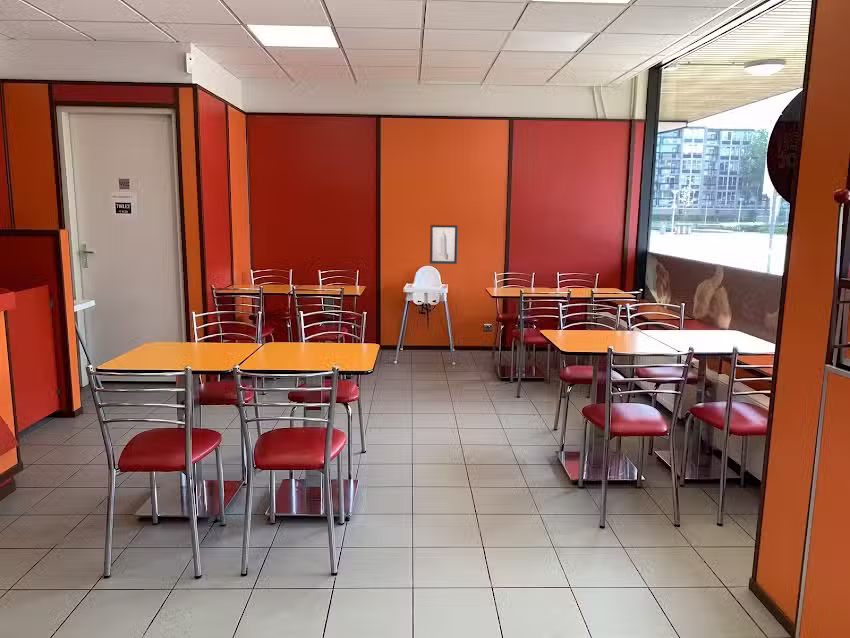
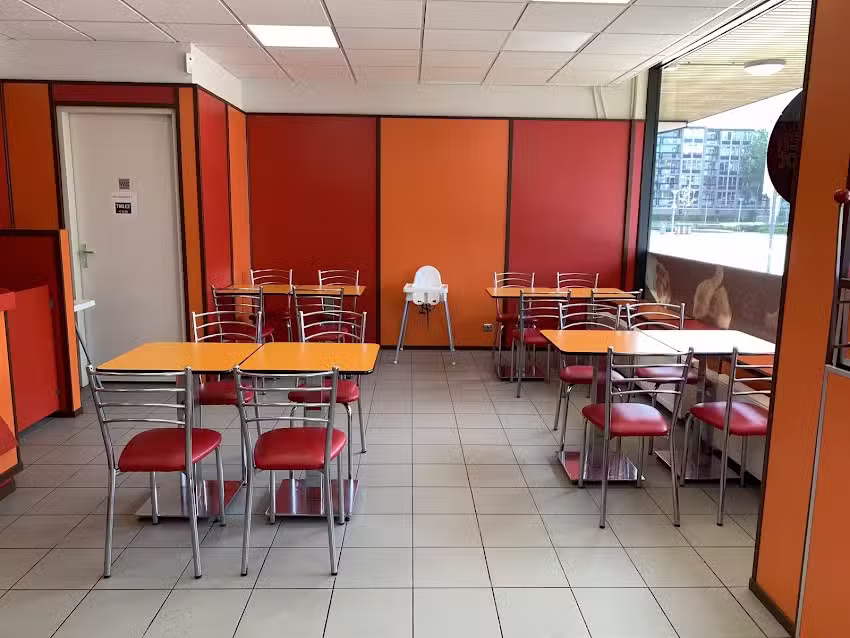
- wall art [429,224,459,265]
